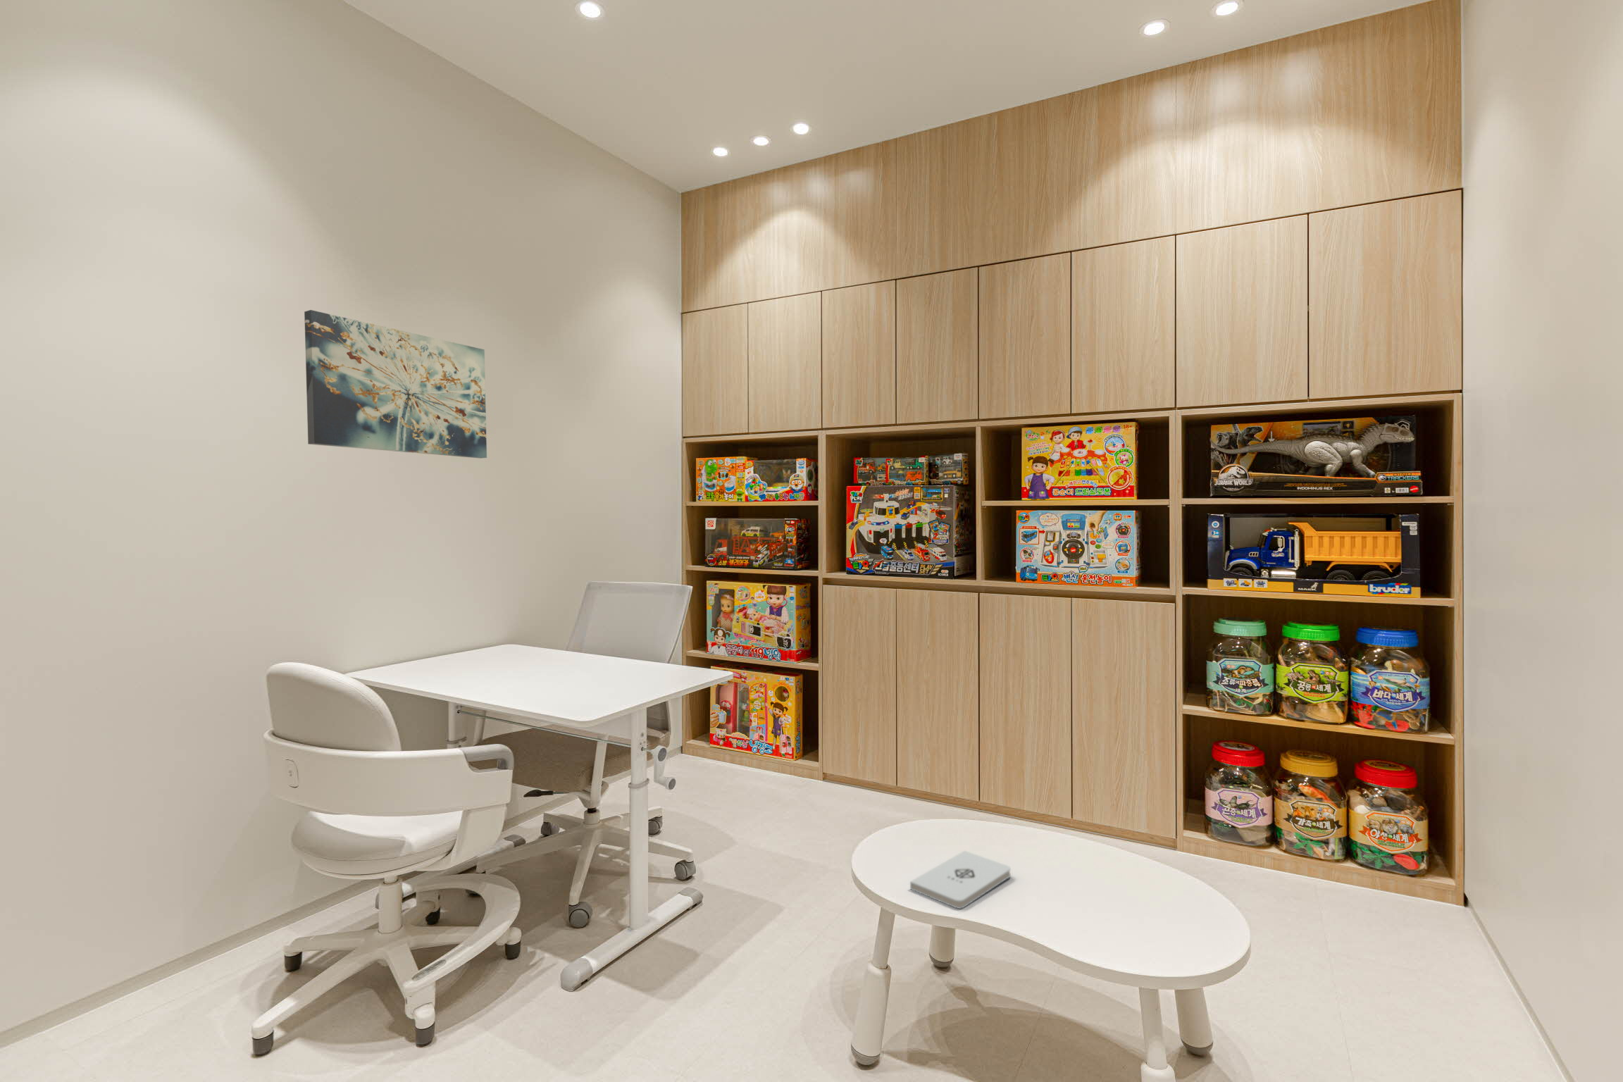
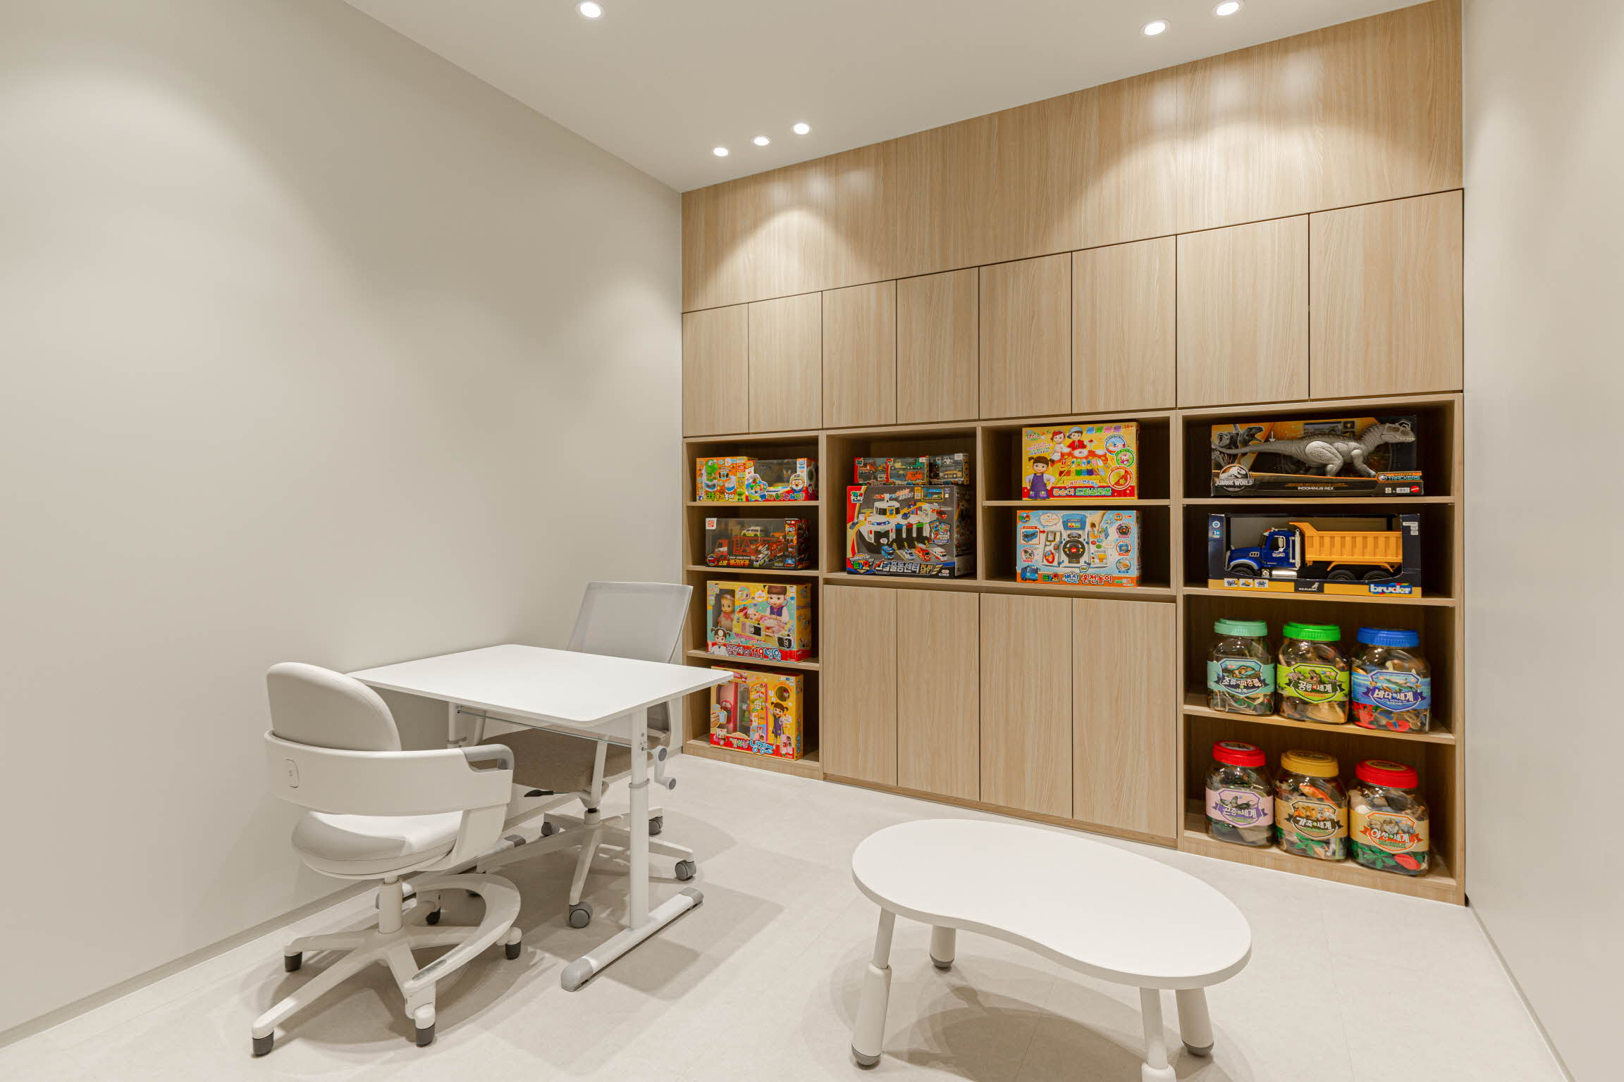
- notepad [909,850,1012,909]
- wall art [303,309,488,459]
